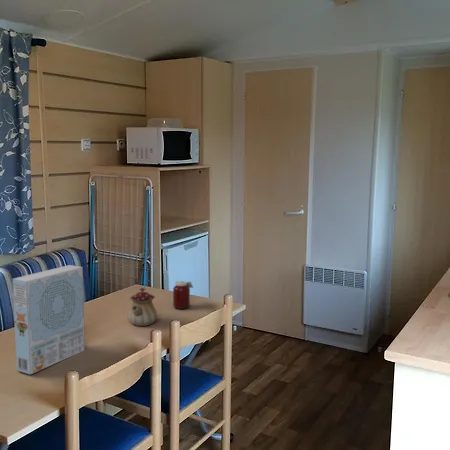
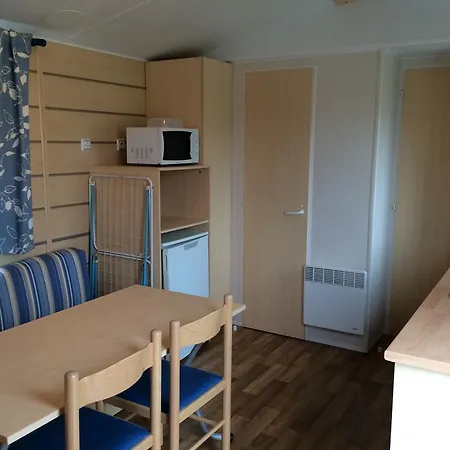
- teapot [127,287,158,327]
- cereal box [12,264,86,376]
- jar [172,280,194,310]
